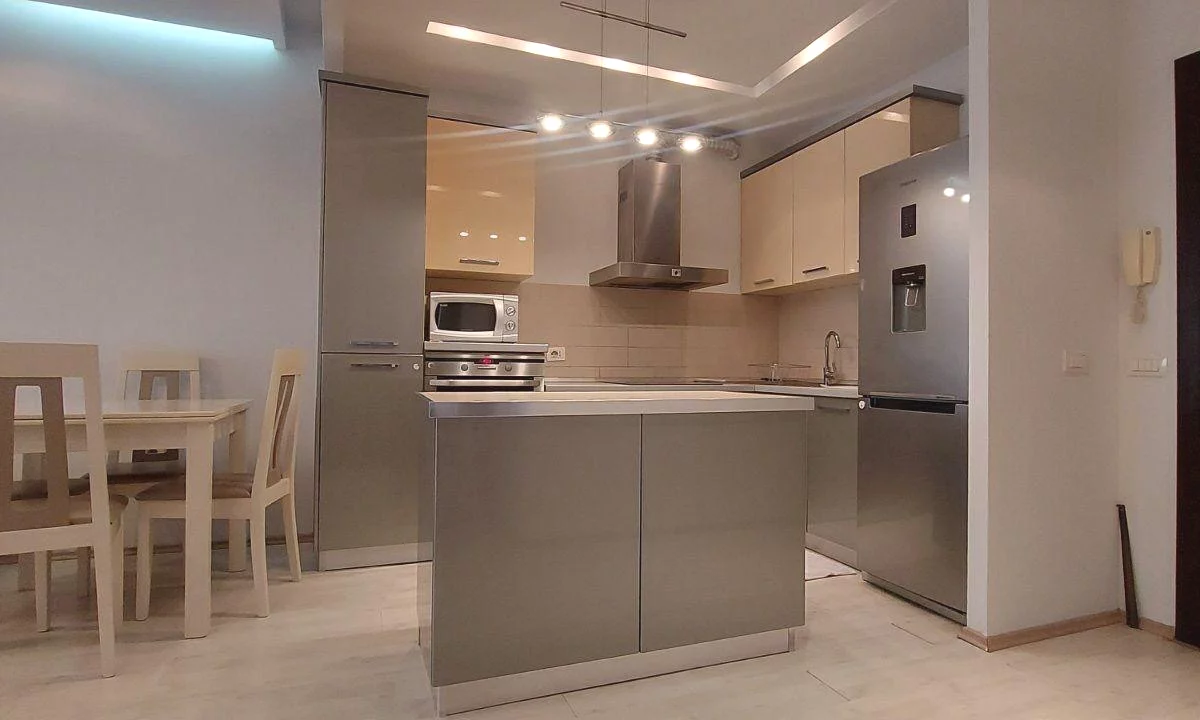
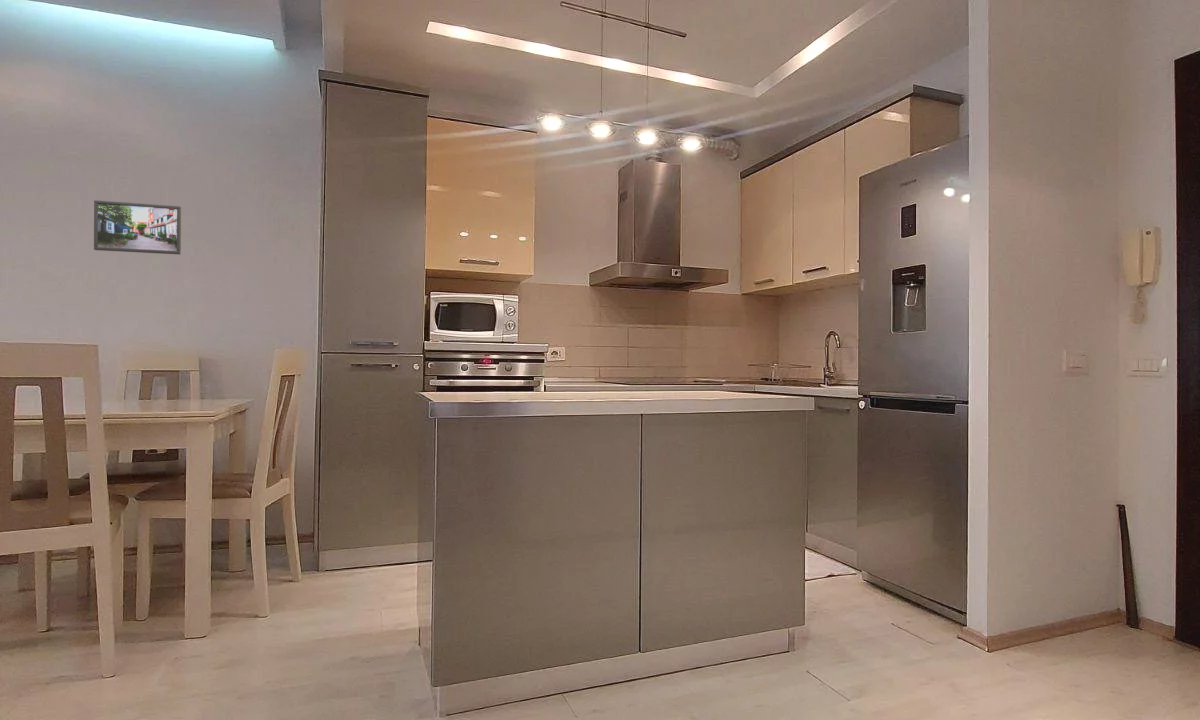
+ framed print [93,199,182,255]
